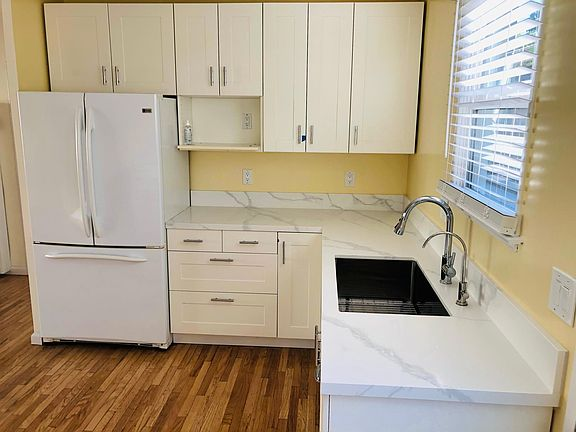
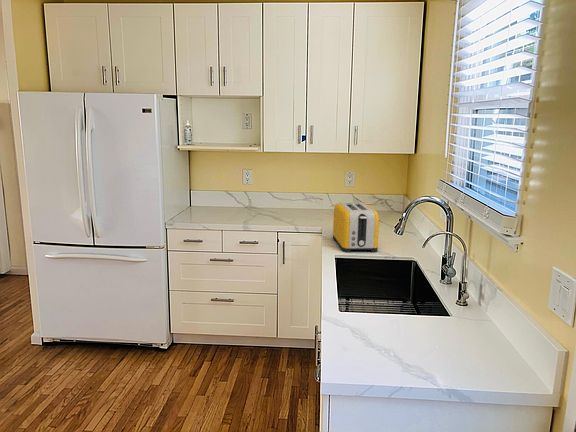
+ toaster [332,202,380,253]
